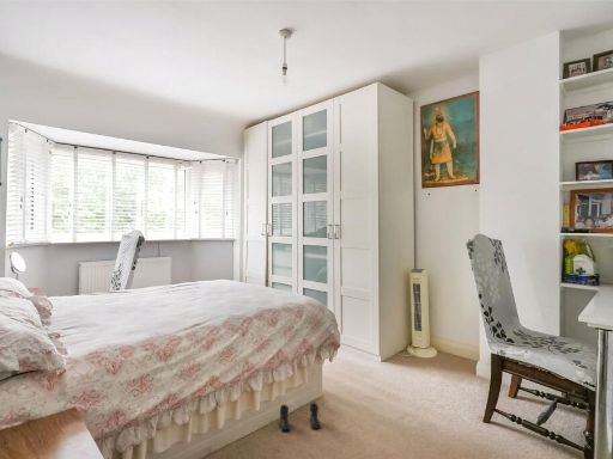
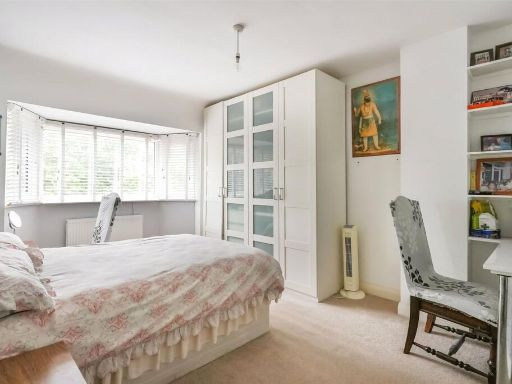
- boots [278,402,322,433]
